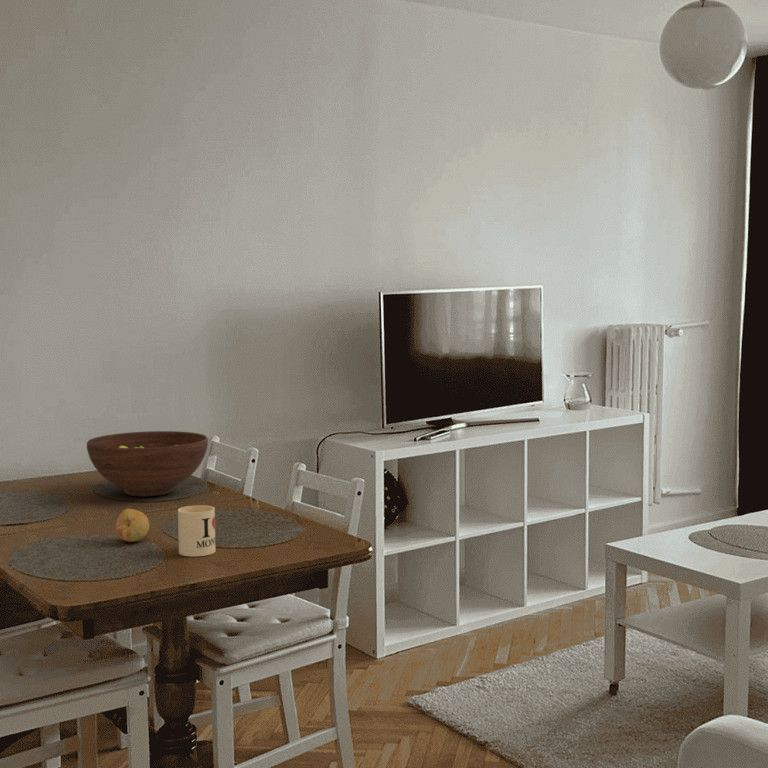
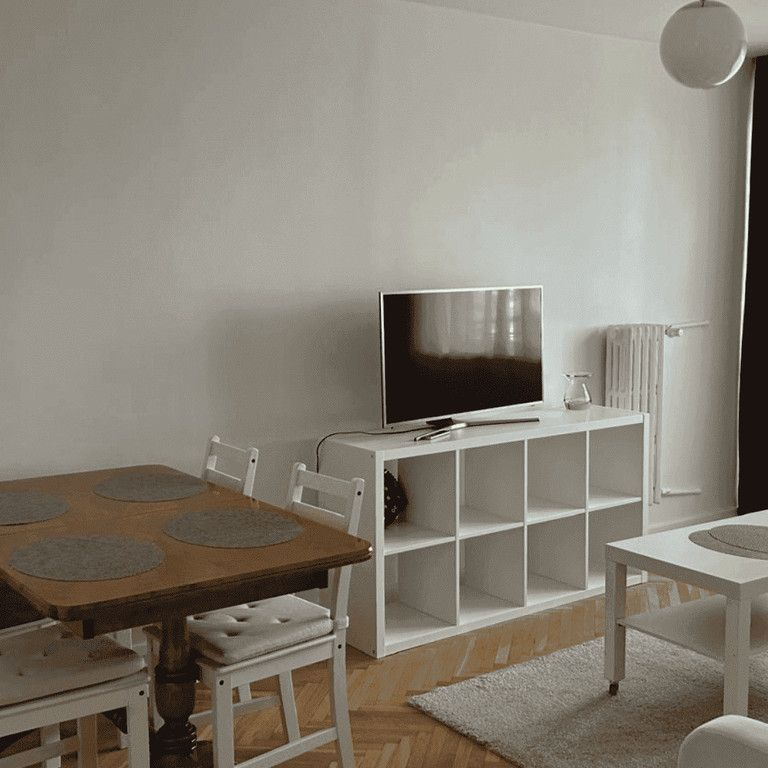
- mug [177,504,217,557]
- fruit bowl [86,430,209,498]
- fruit [115,508,150,543]
